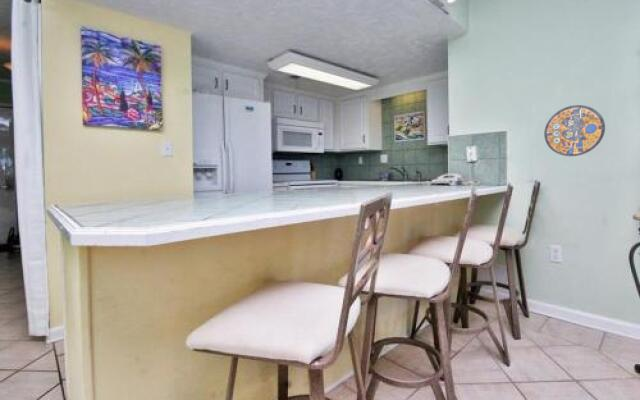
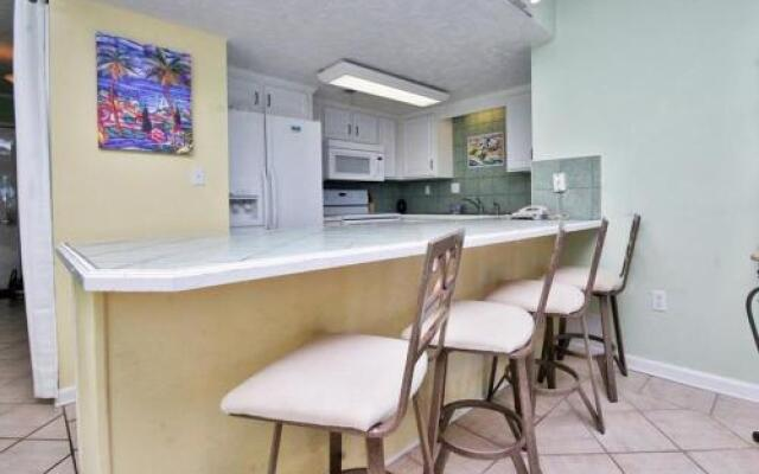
- manhole cover [543,104,606,157]
